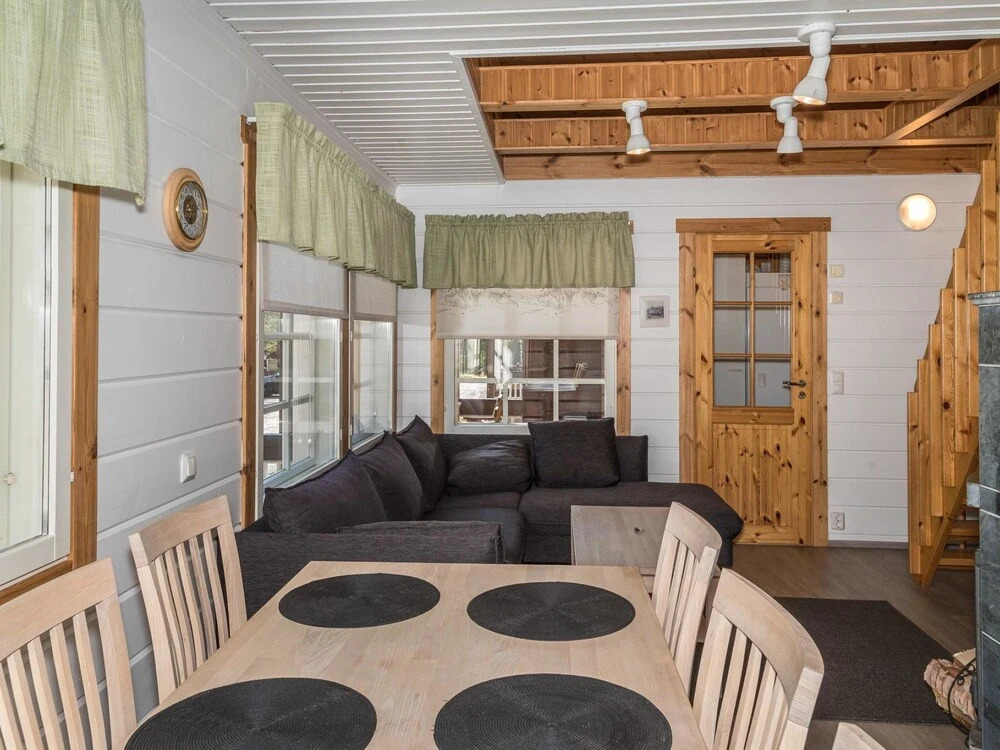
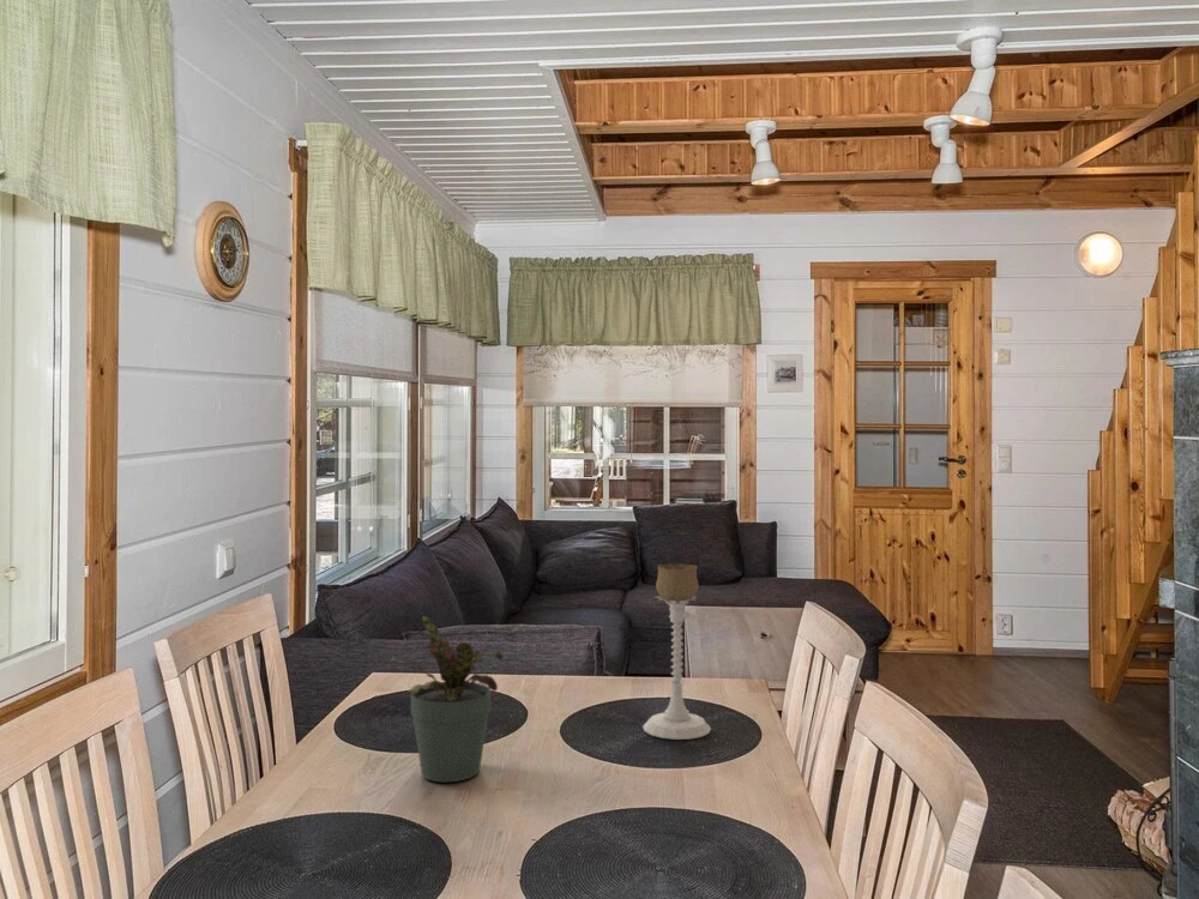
+ potted plant [390,615,504,783]
+ candle holder [641,562,712,741]
